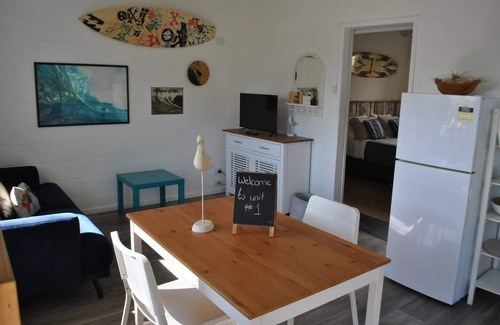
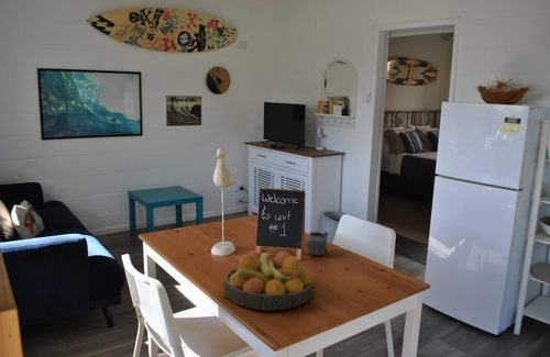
+ mug [306,231,330,257]
+ fruit bowl [223,249,315,311]
